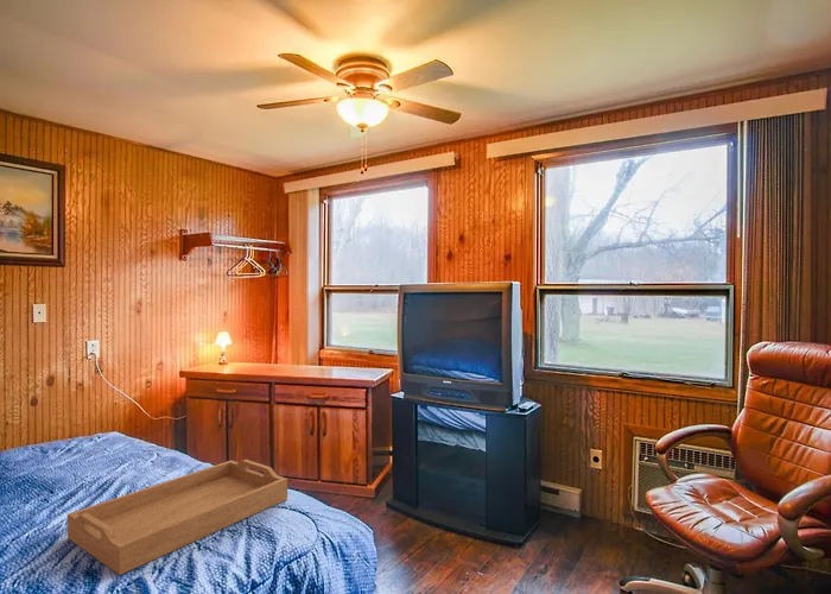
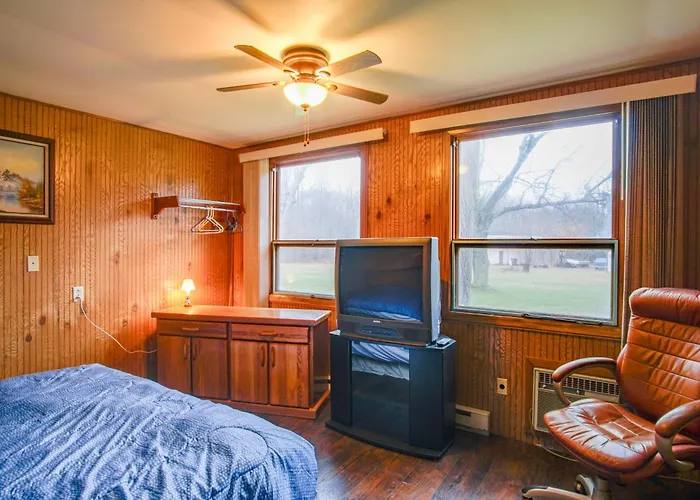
- serving tray [66,459,288,576]
